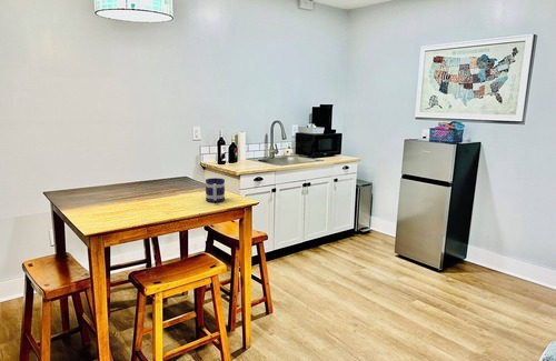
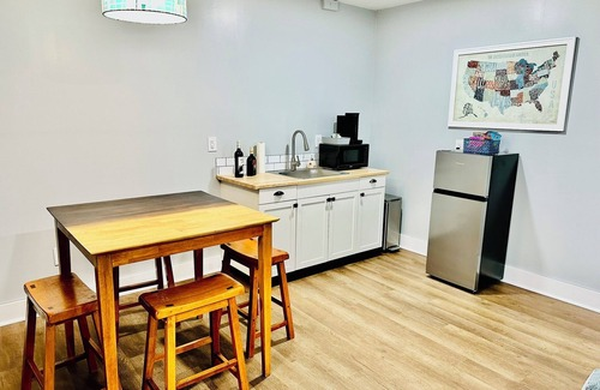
- mug [205,177,226,203]
